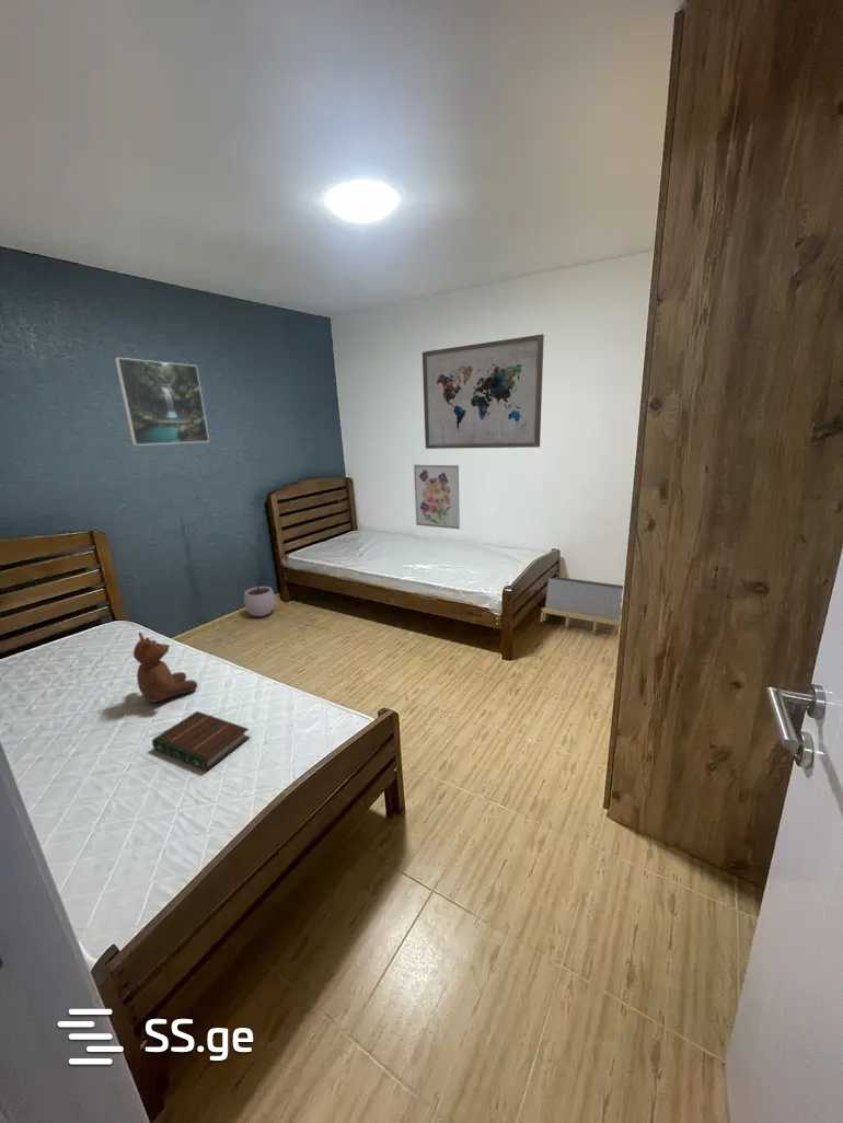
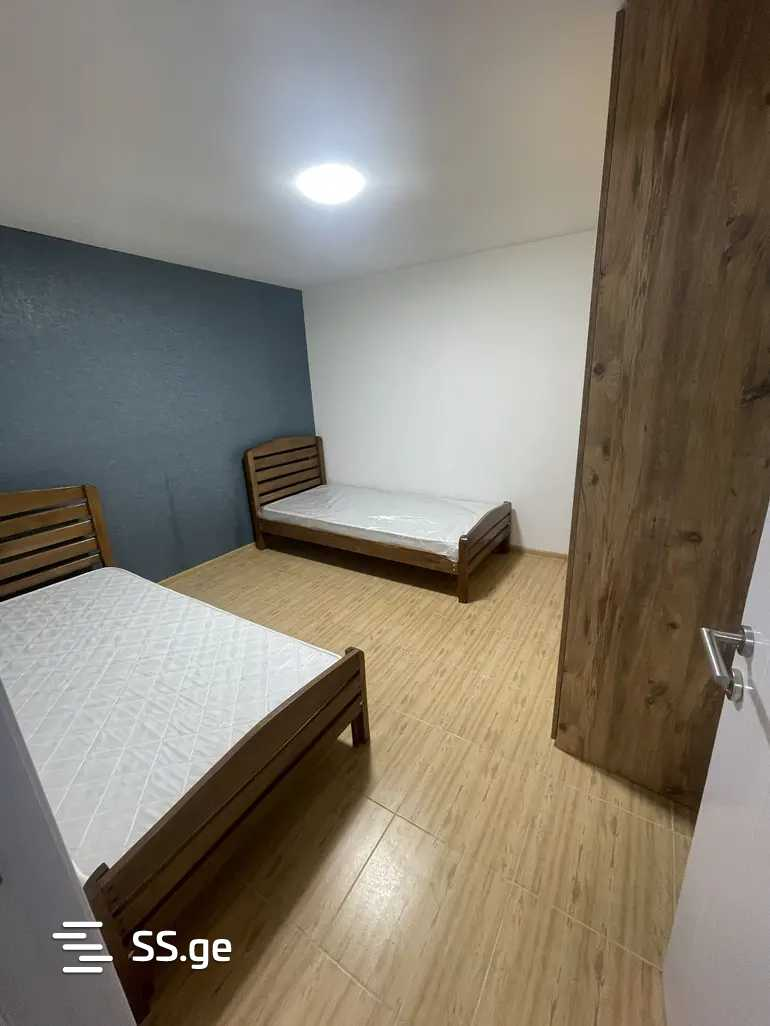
- plant pot [243,578,277,617]
- wall art [422,333,545,450]
- book [151,710,251,772]
- storage bin [540,576,624,633]
- teddy bear [132,630,198,704]
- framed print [114,357,210,447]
- wall art [413,463,463,531]
